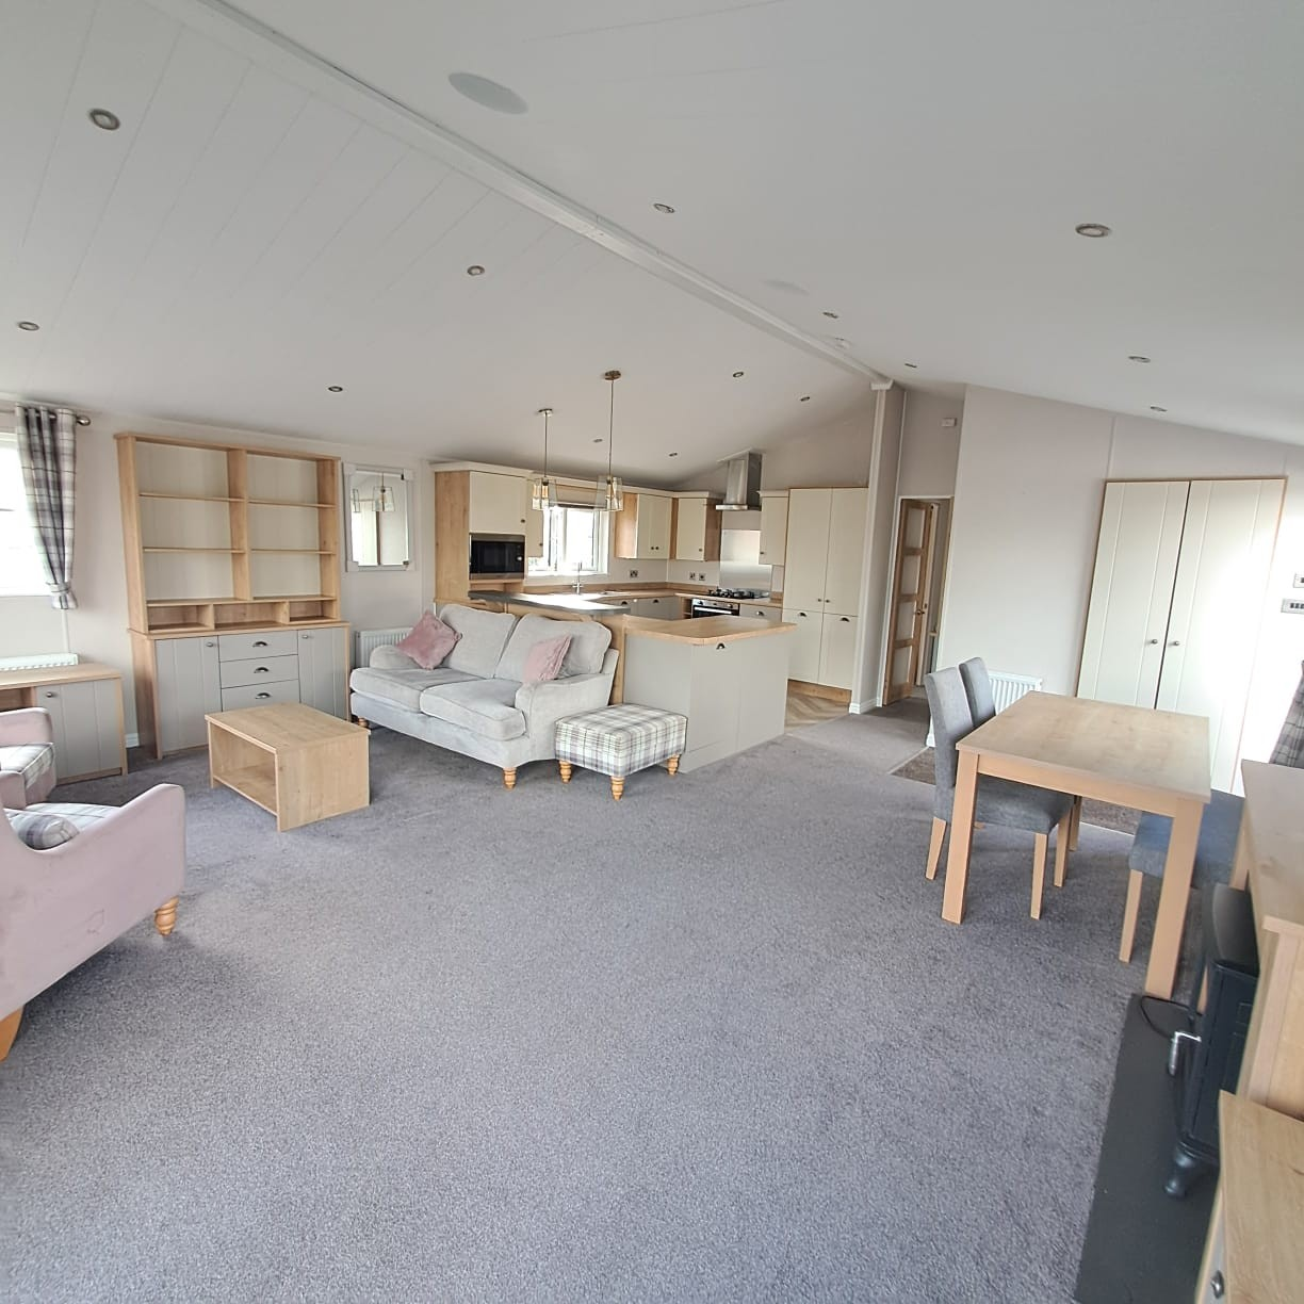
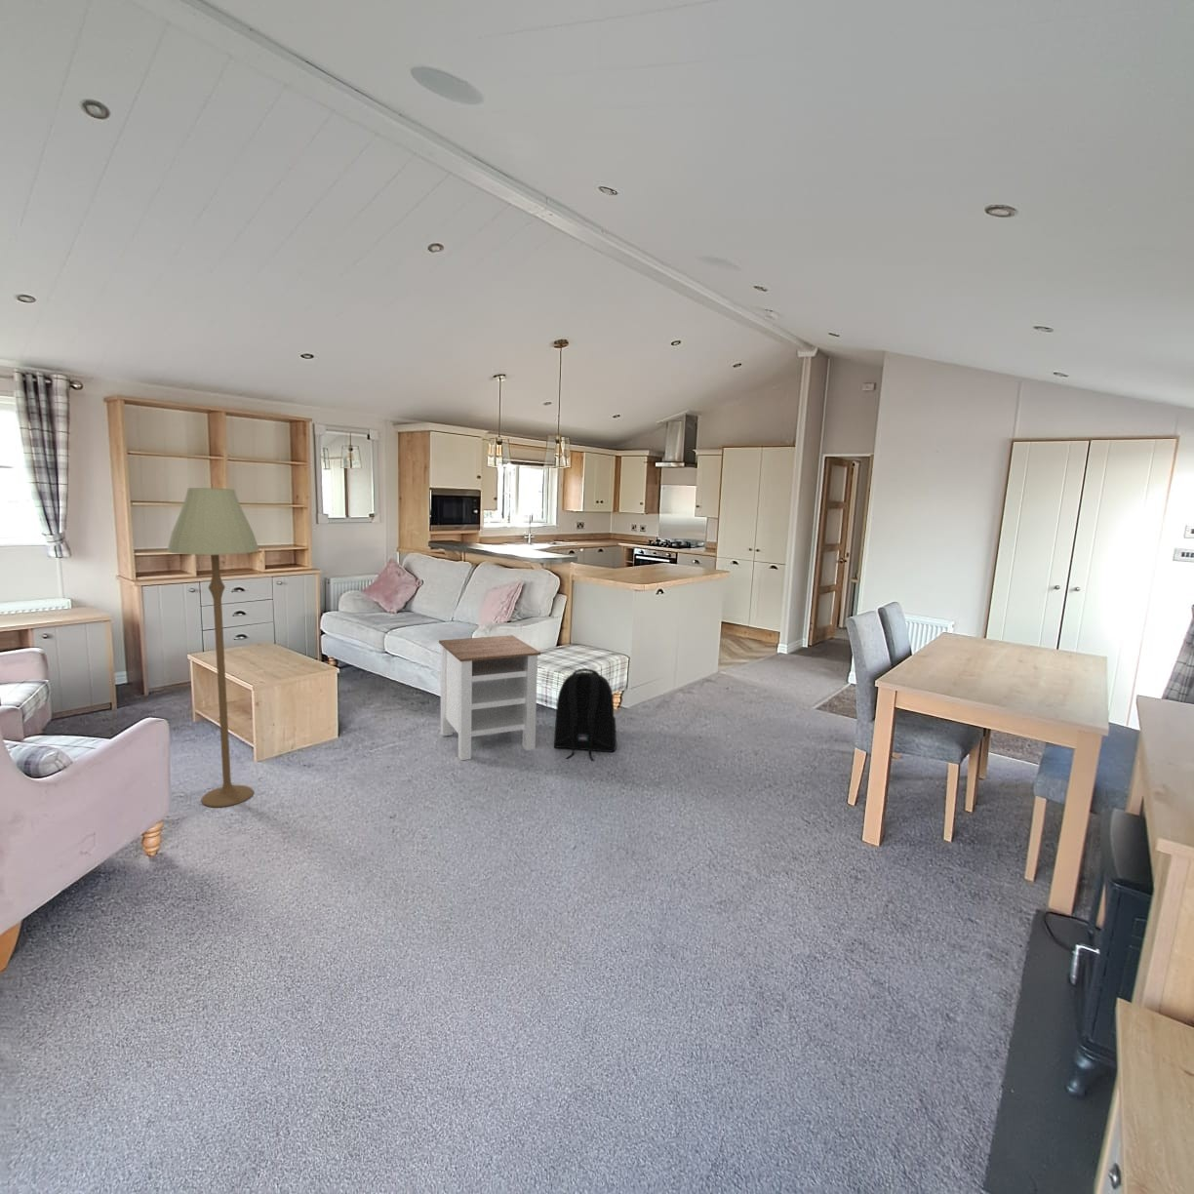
+ floor lamp [166,487,260,808]
+ side table [438,634,541,761]
+ backpack [553,667,618,762]
